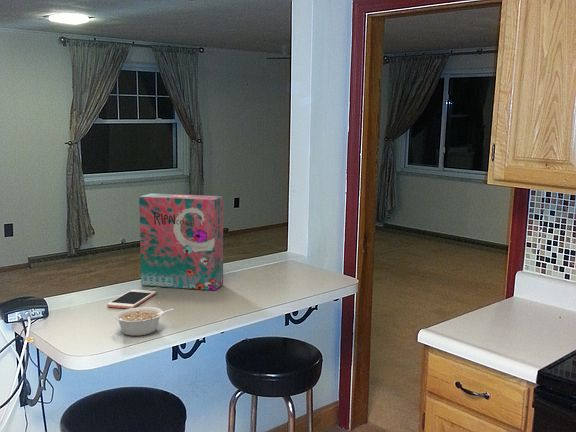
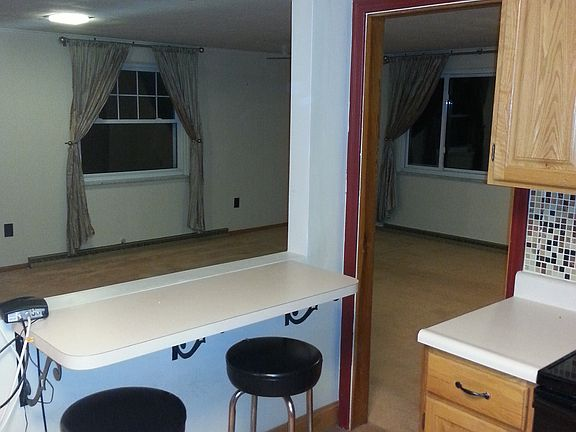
- cereal box [138,192,224,291]
- legume [113,306,175,337]
- cell phone [106,288,157,309]
